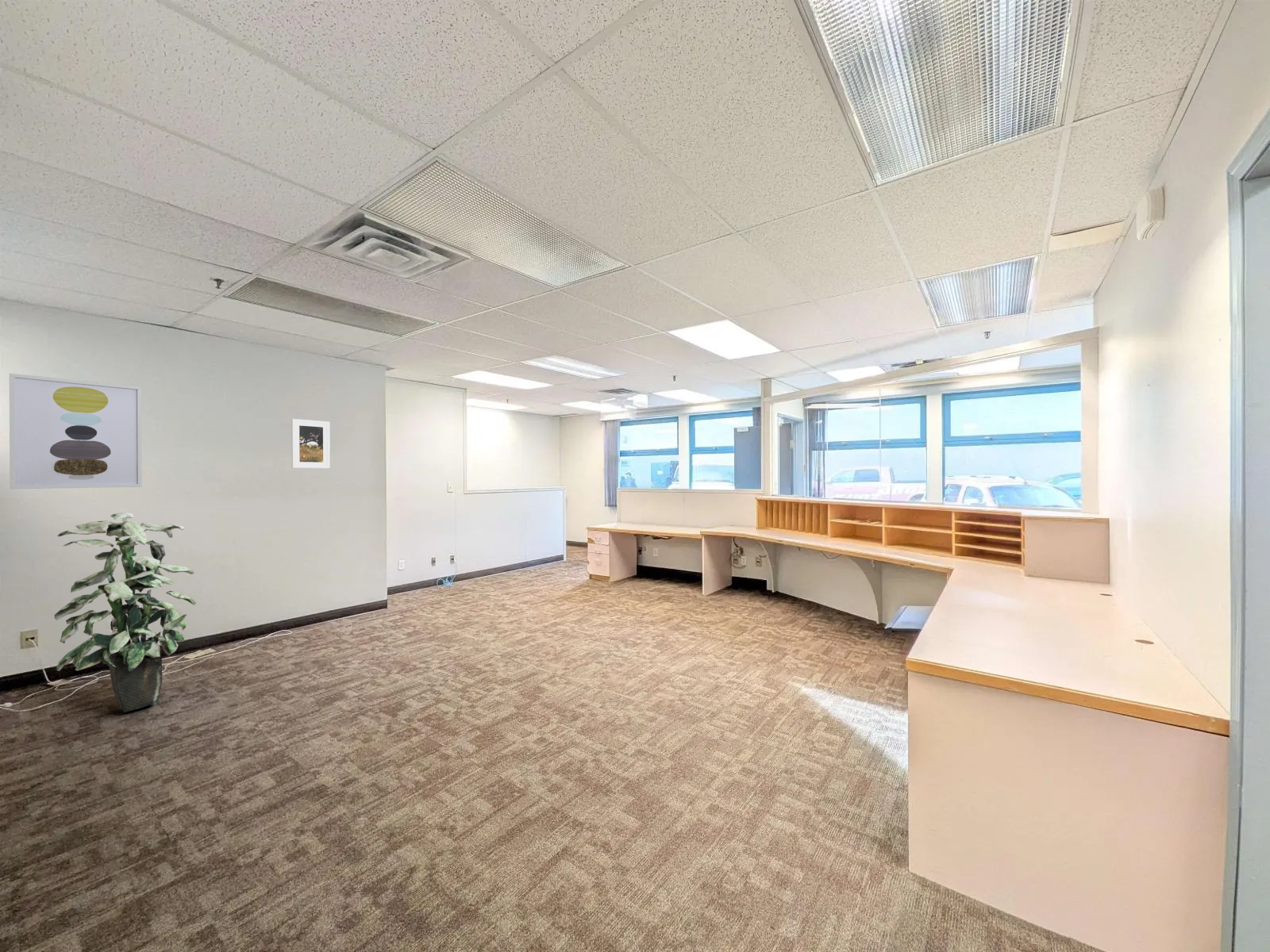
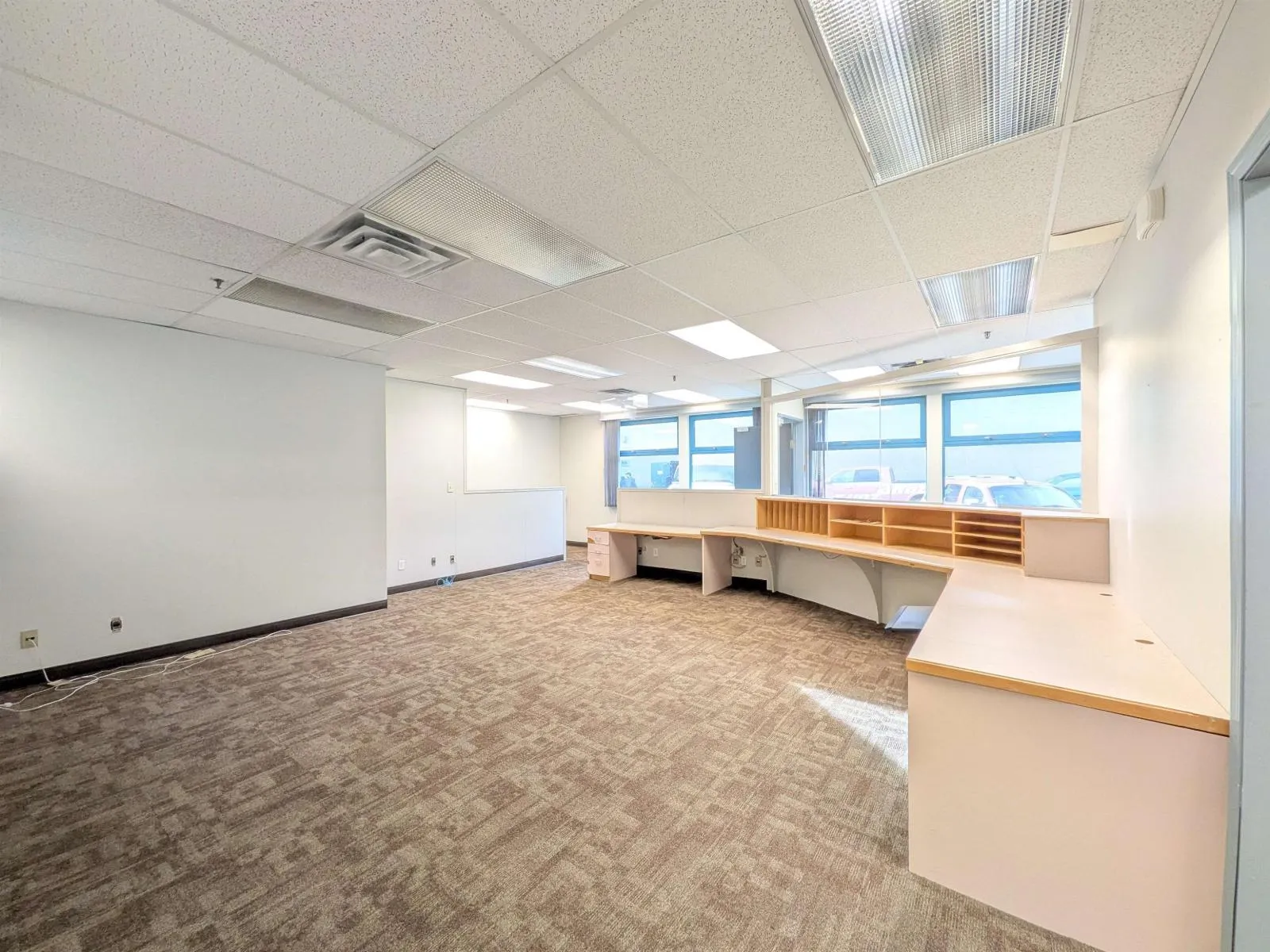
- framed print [291,418,331,469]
- indoor plant [54,512,197,713]
- wall art [9,373,143,489]
